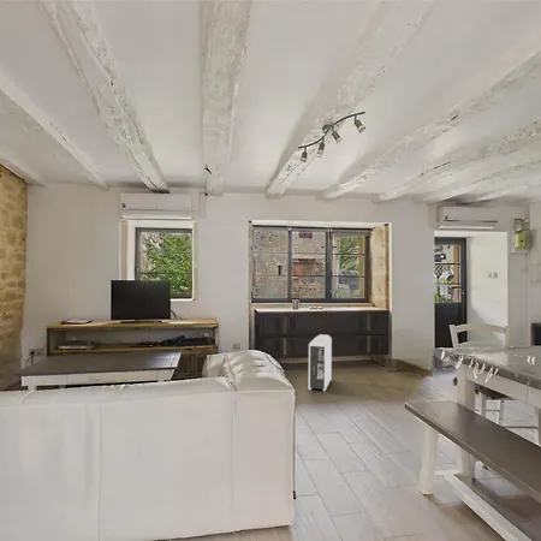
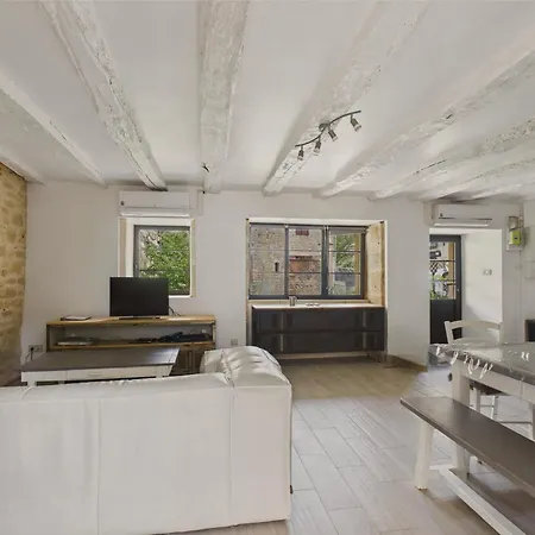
- air purifier [308,333,333,392]
